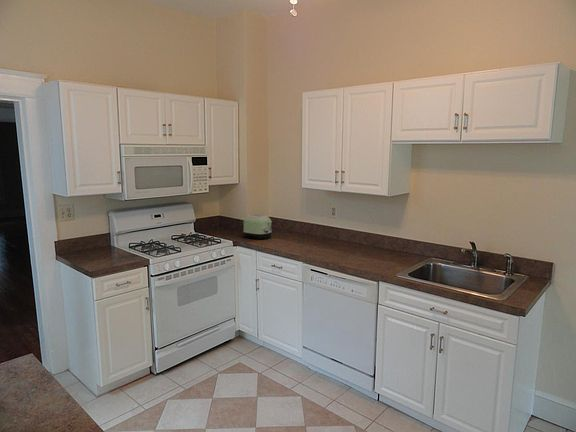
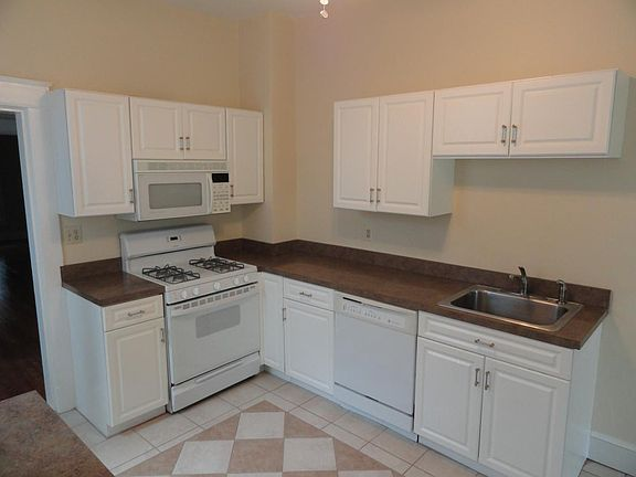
- toaster [242,213,273,240]
